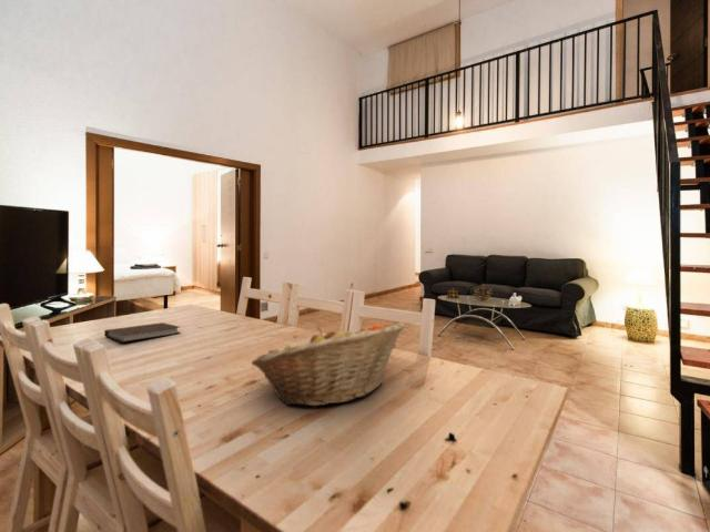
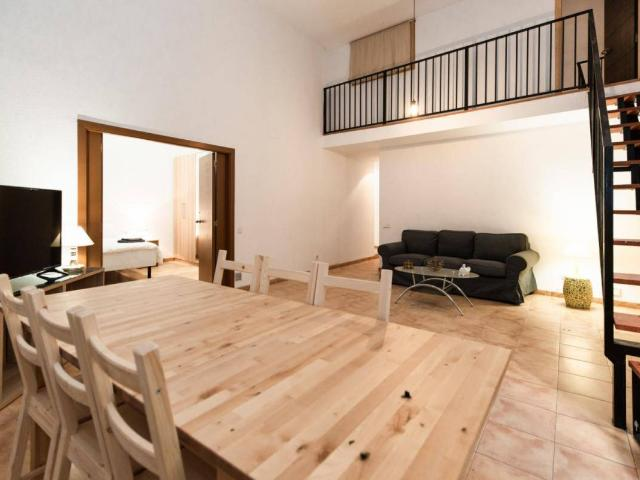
- fruit basket [251,320,406,407]
- notebook [103,321,182,344]
